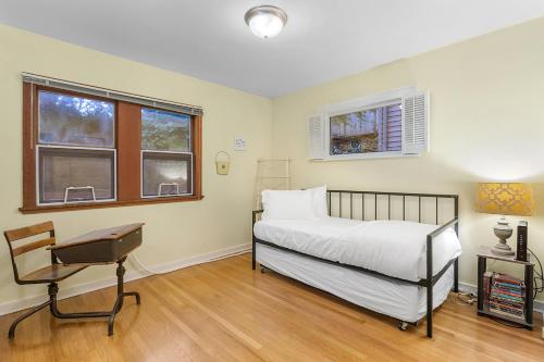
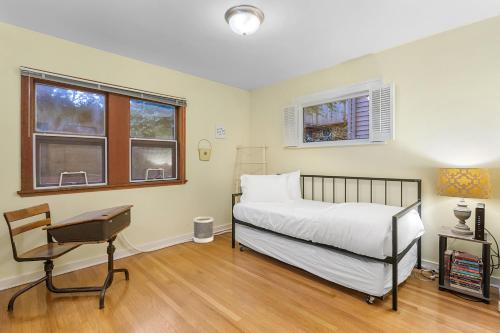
+ wastebasket [193,215,214,244]
